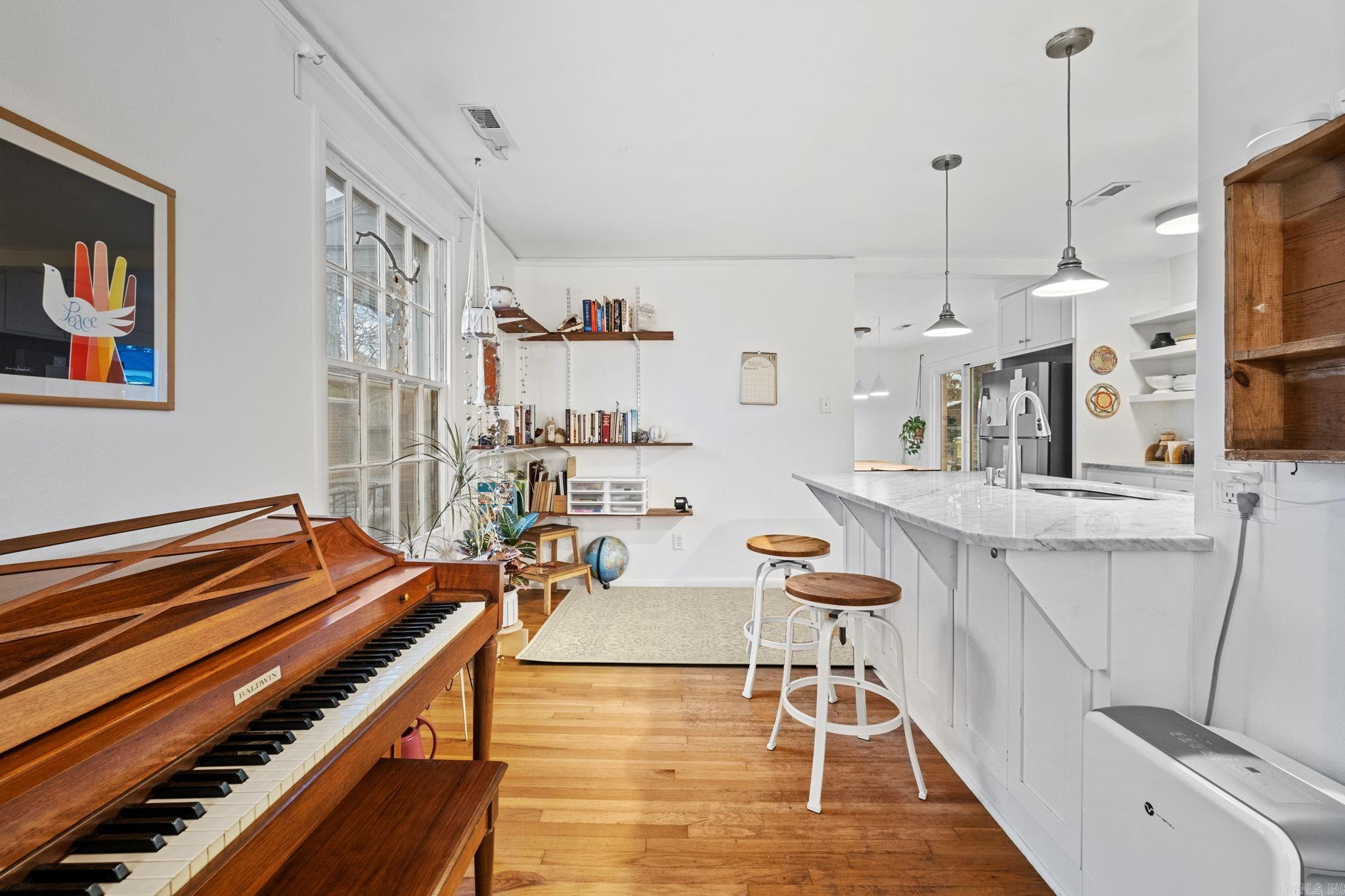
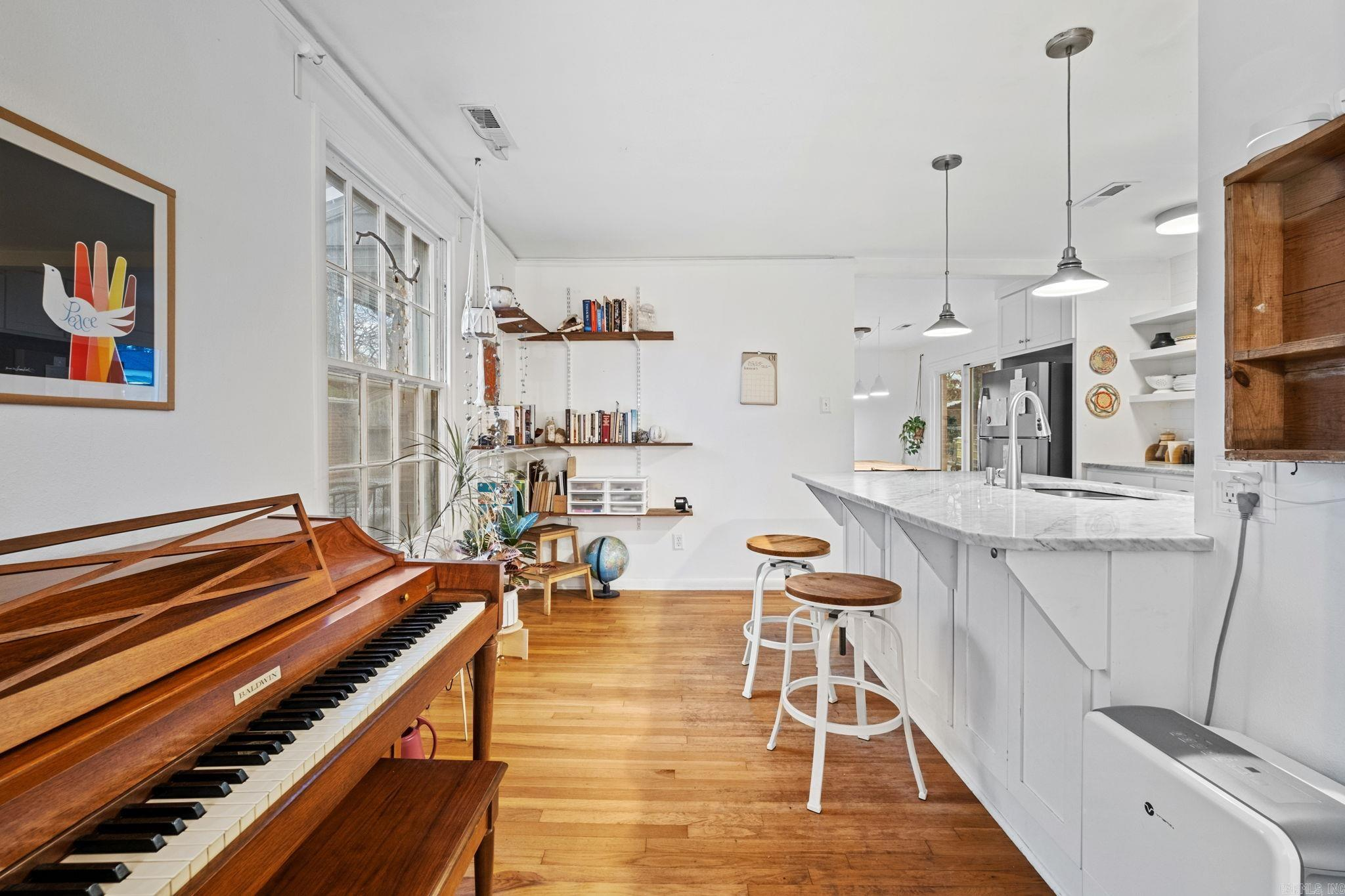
- rug [514,585,873,666]
